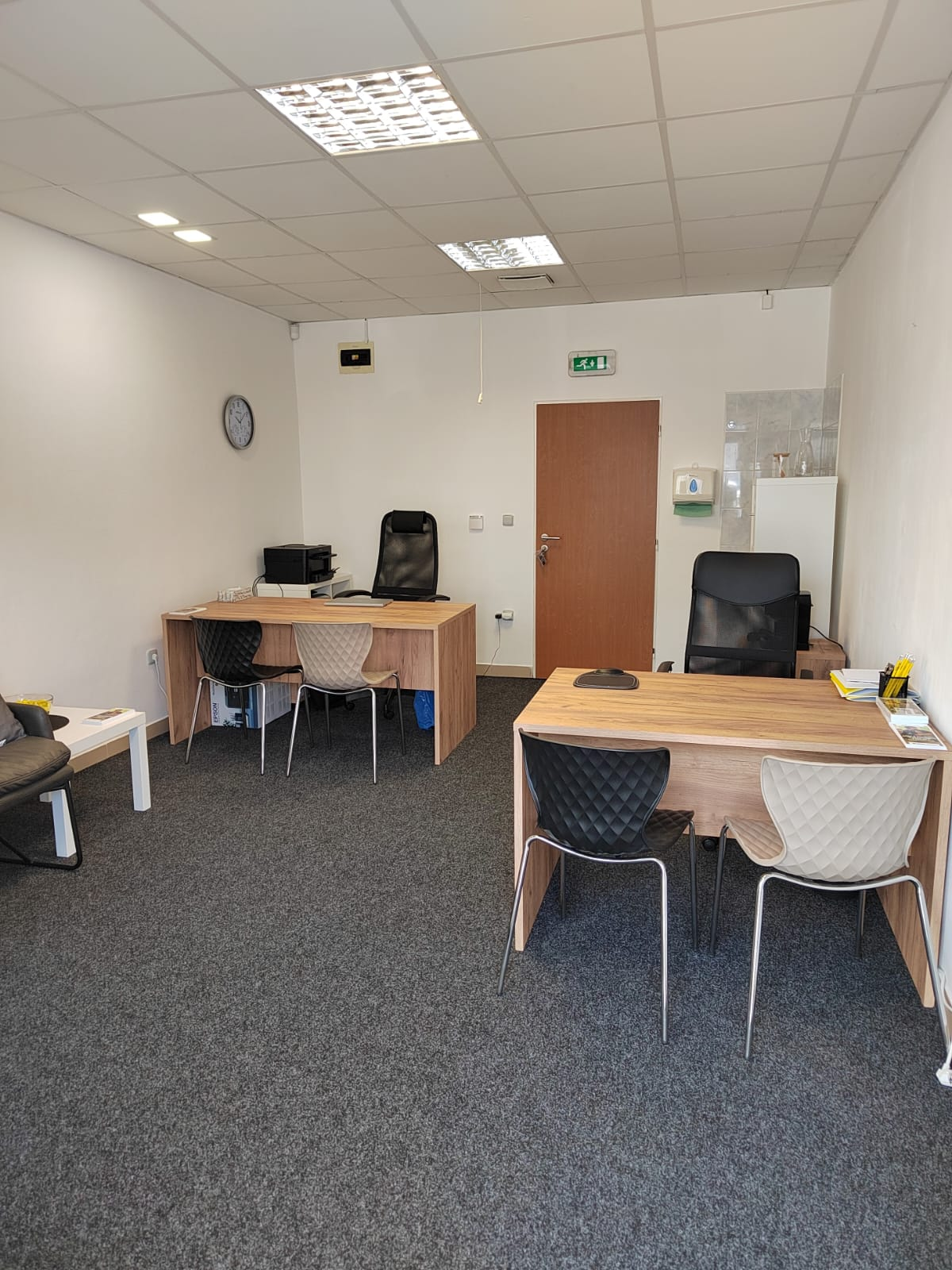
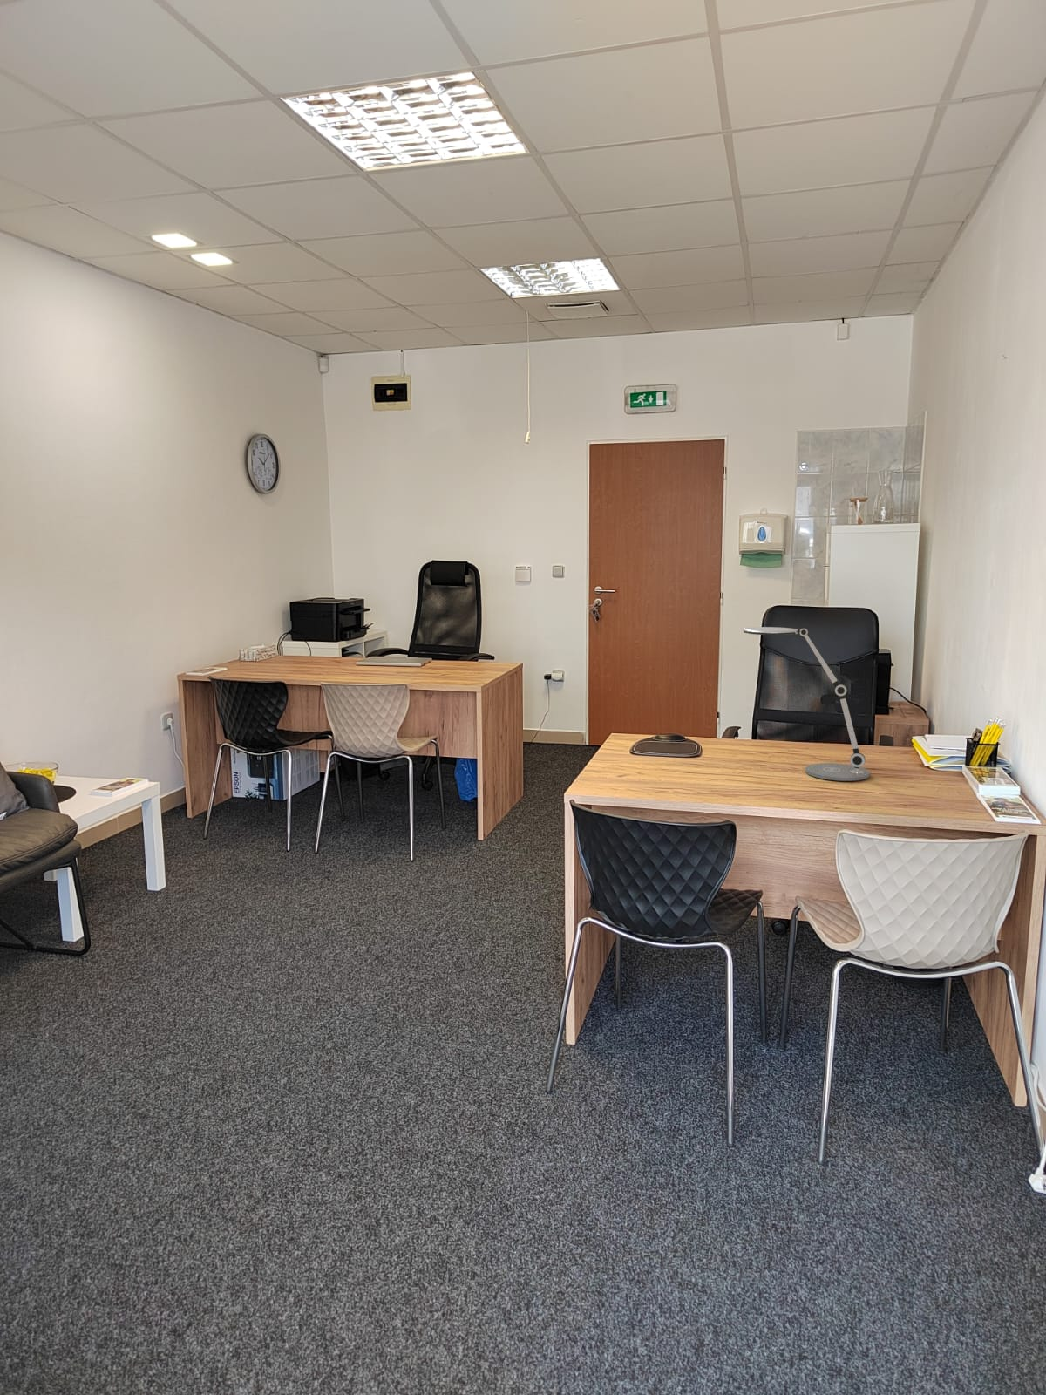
+ desk lamp [743,626,870,782]
